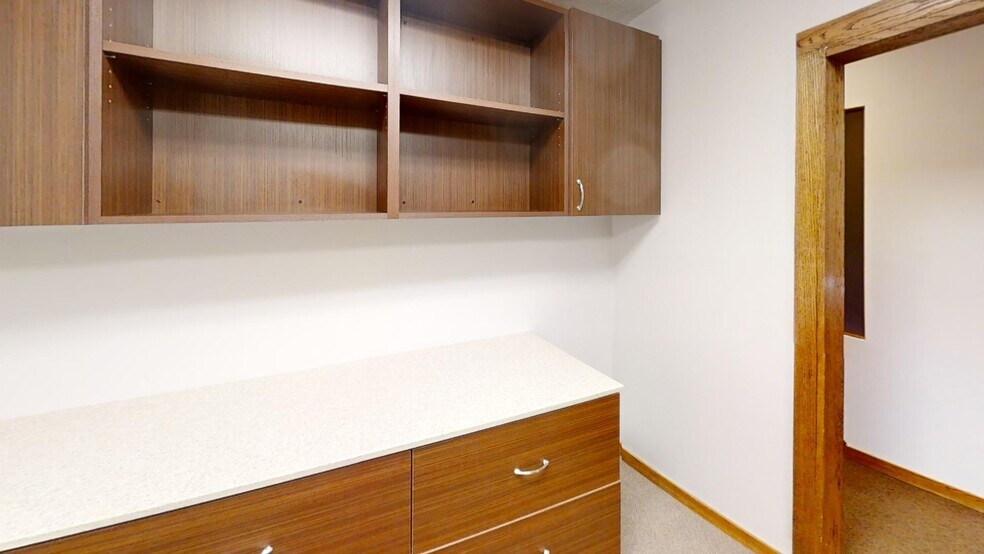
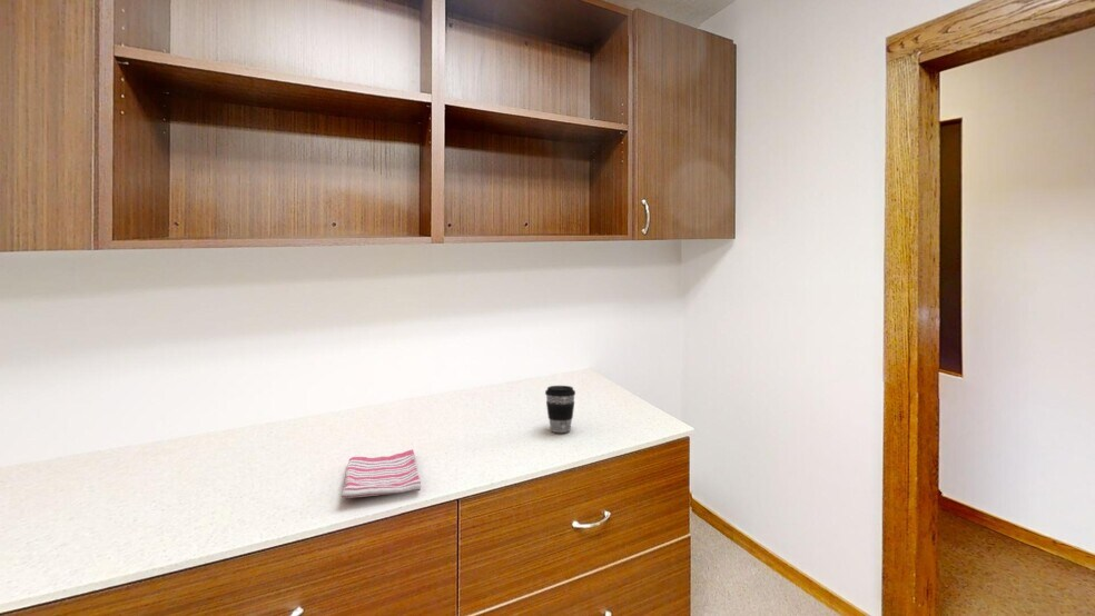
+ dish towel [341,448,422,499]
+ coffee cup [544,385,576,434]
